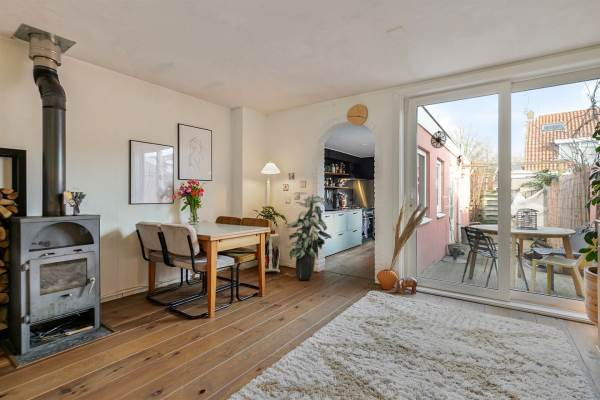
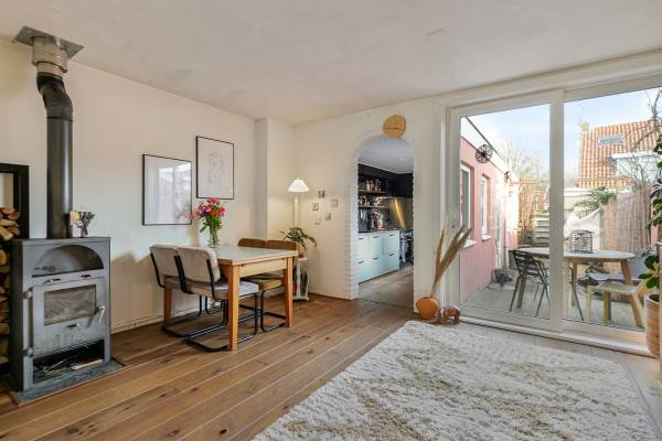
- indoor plant [285,191,333,281]
